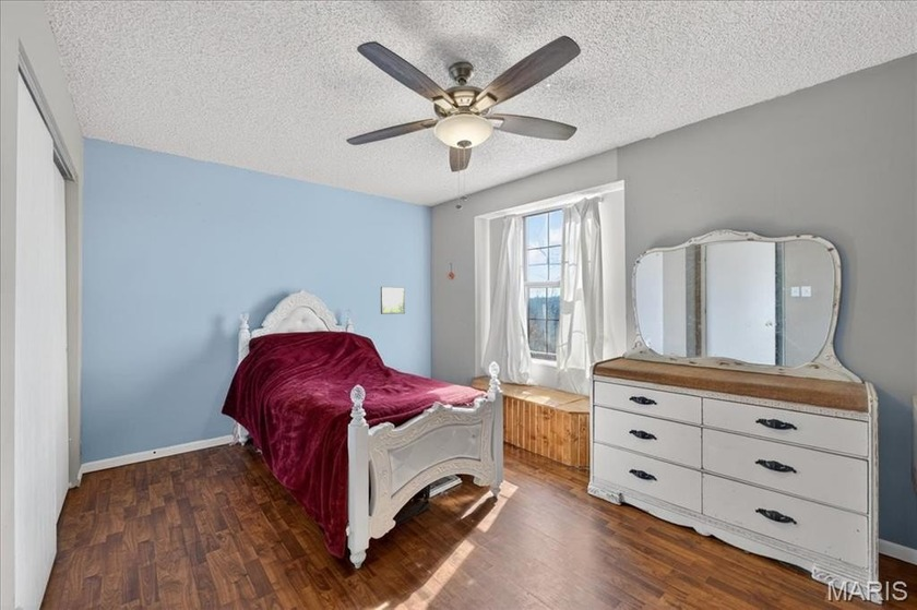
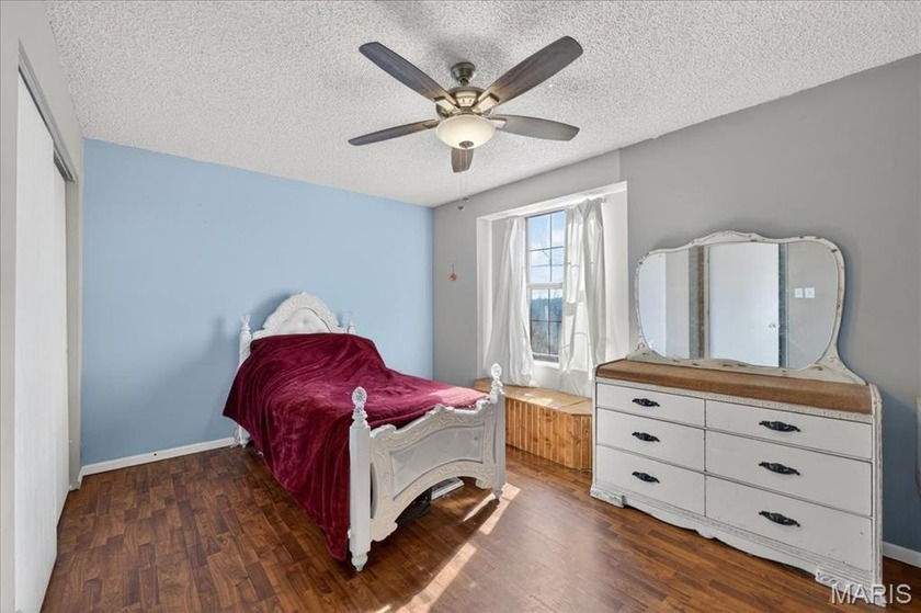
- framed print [380,286,406,315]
